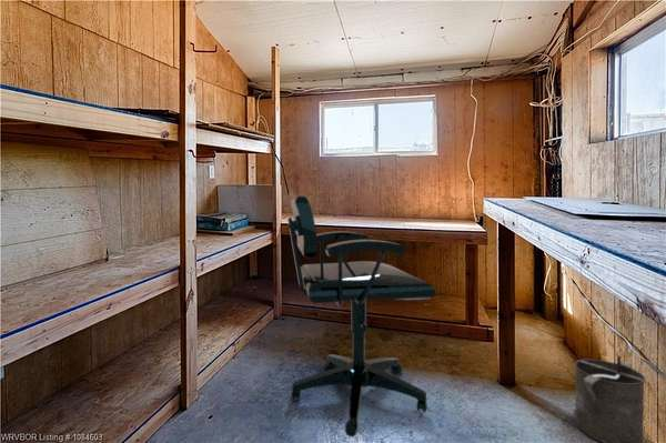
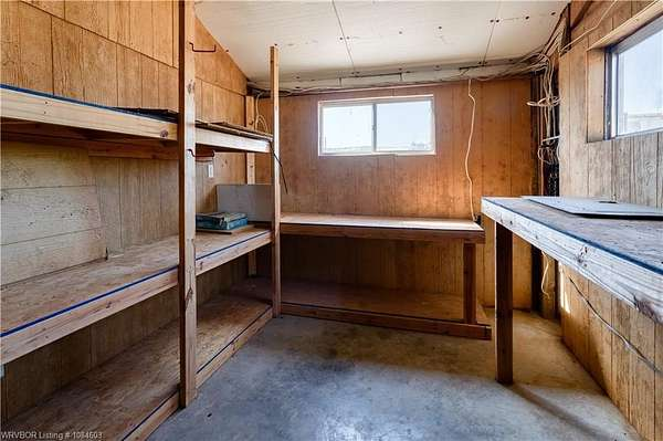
- bucket [572,355,646,443]
- office chair [286,194,436,437]
